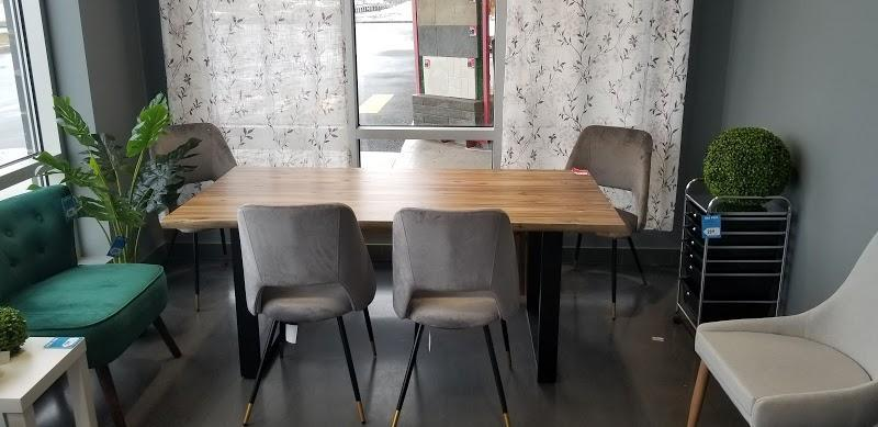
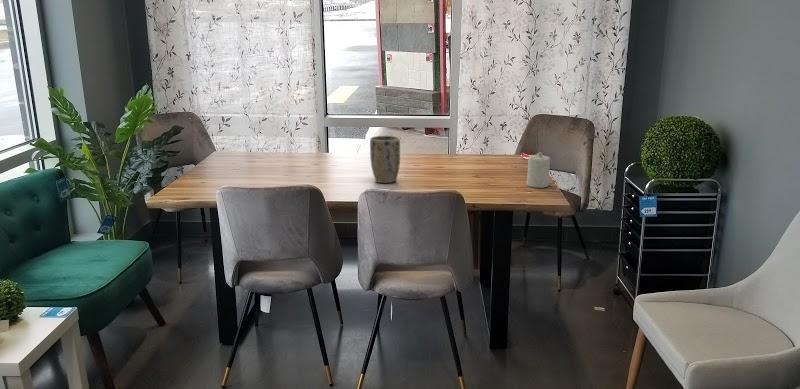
+ plant pot [369,135,401,184]
+ candle [526,151,551,189]
